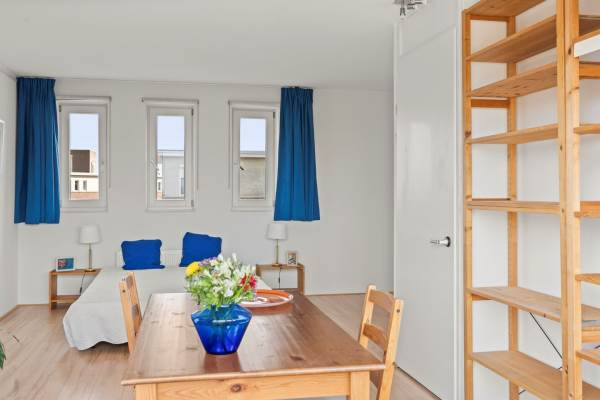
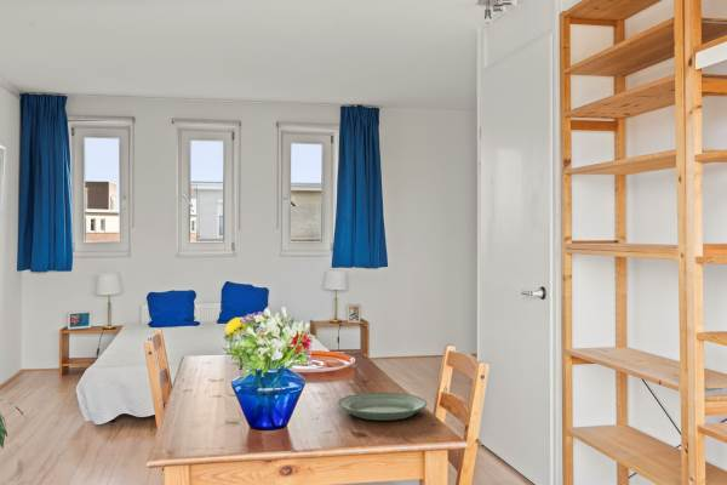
+ plate [337,392,429,422]
